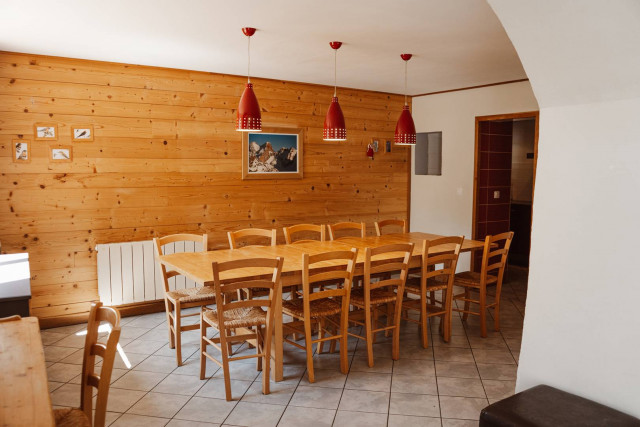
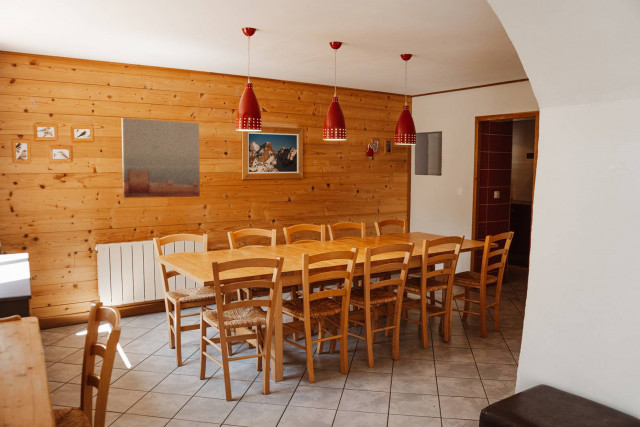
+ wall art [121,117,201,199]
